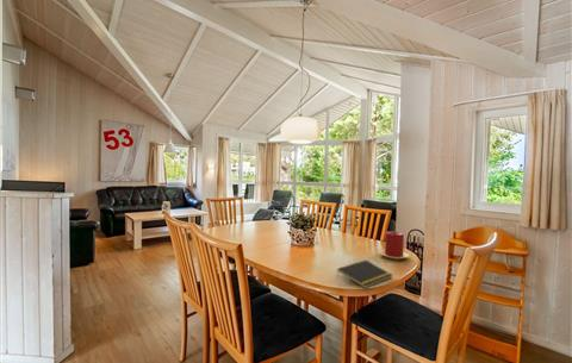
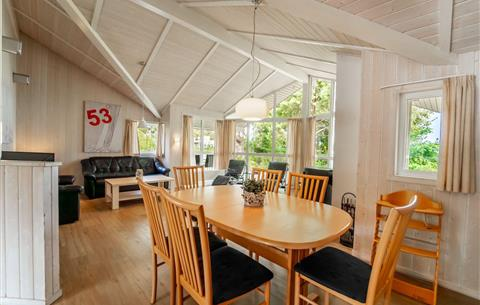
- candle [378,230,411,261]
- notepad [336,259,393,289]
